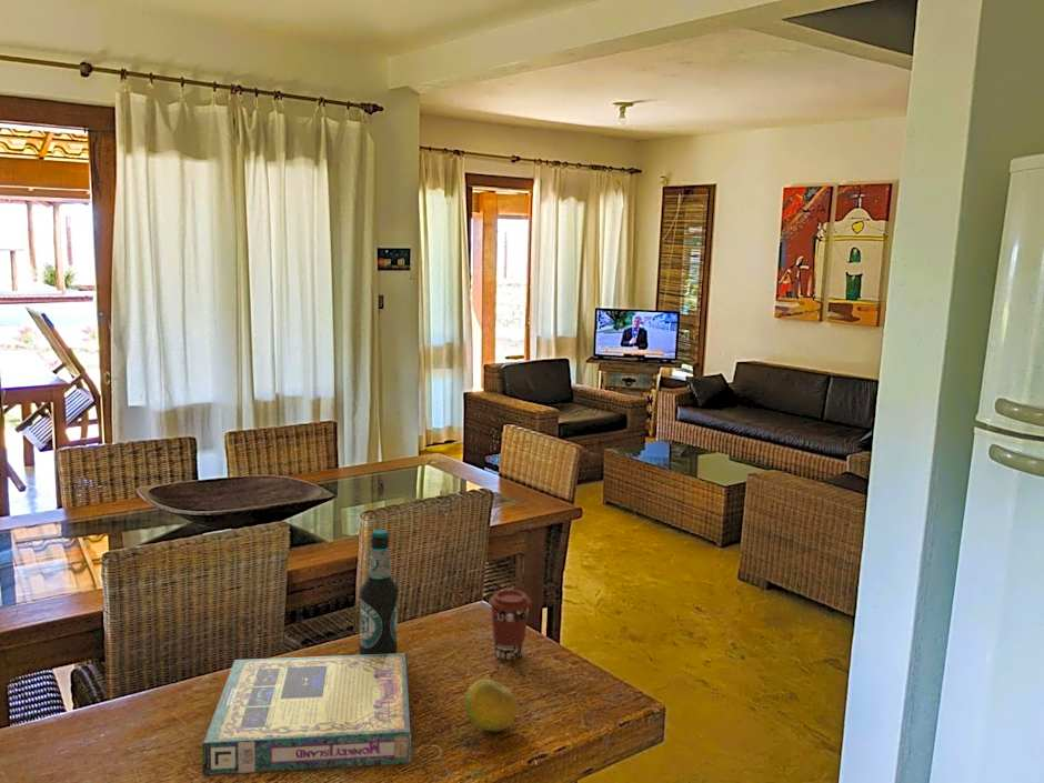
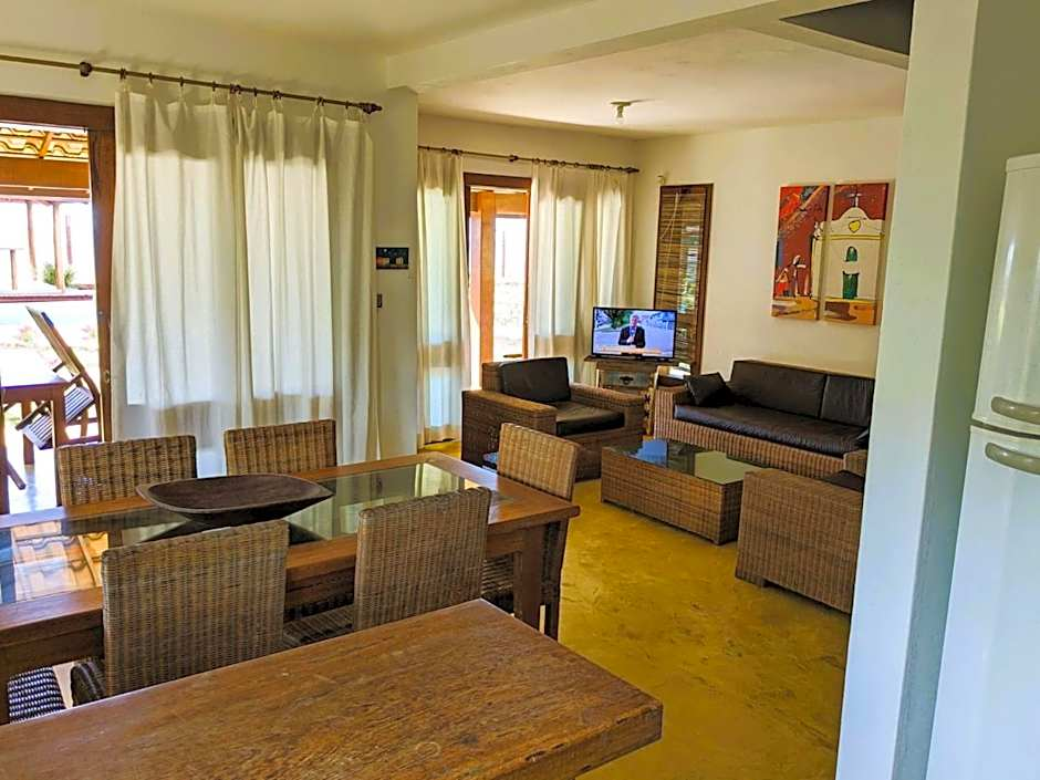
- video game box [201,652,412,776]
- bottle [358,529,399,655]
- fruit [464,677,519,732]
- coffee cup [488,589,533,661]
